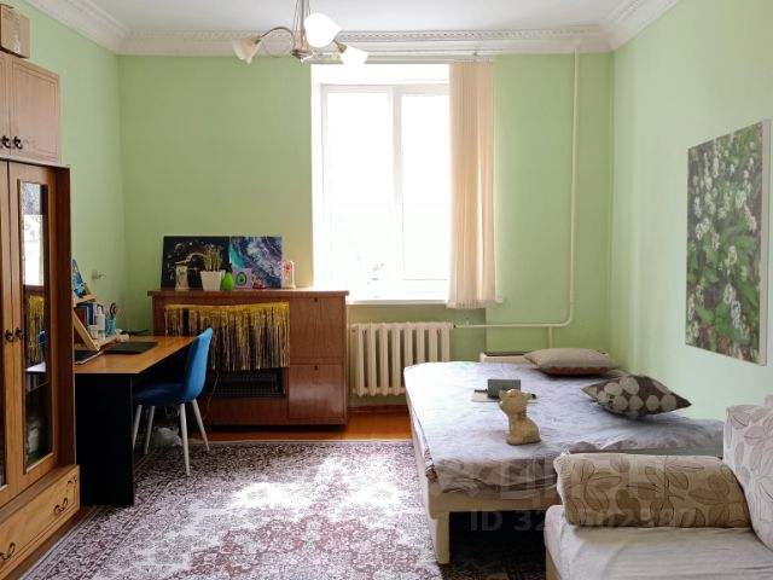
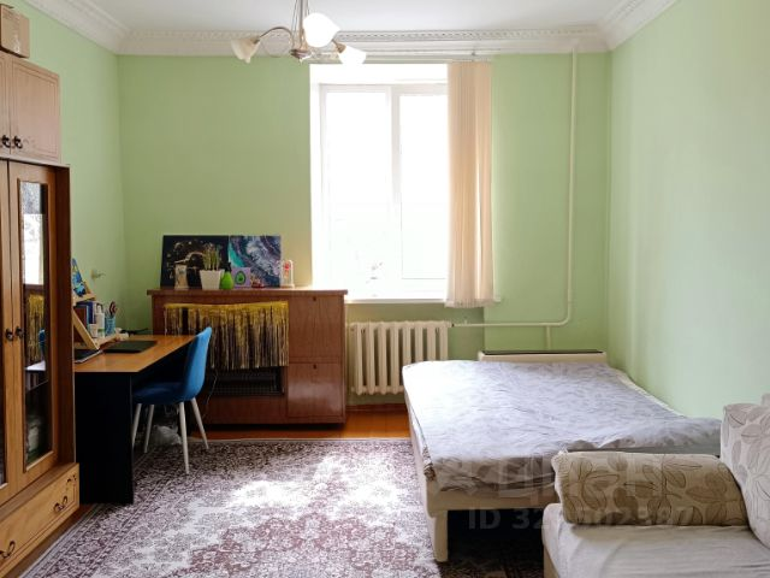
- pillow [522,347,622,376]
- teddy bear [498,389,541,446]
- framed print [684,118,772,367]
- decorative pillow [580,373,693,419]
- laptop [470,378,539,404]
